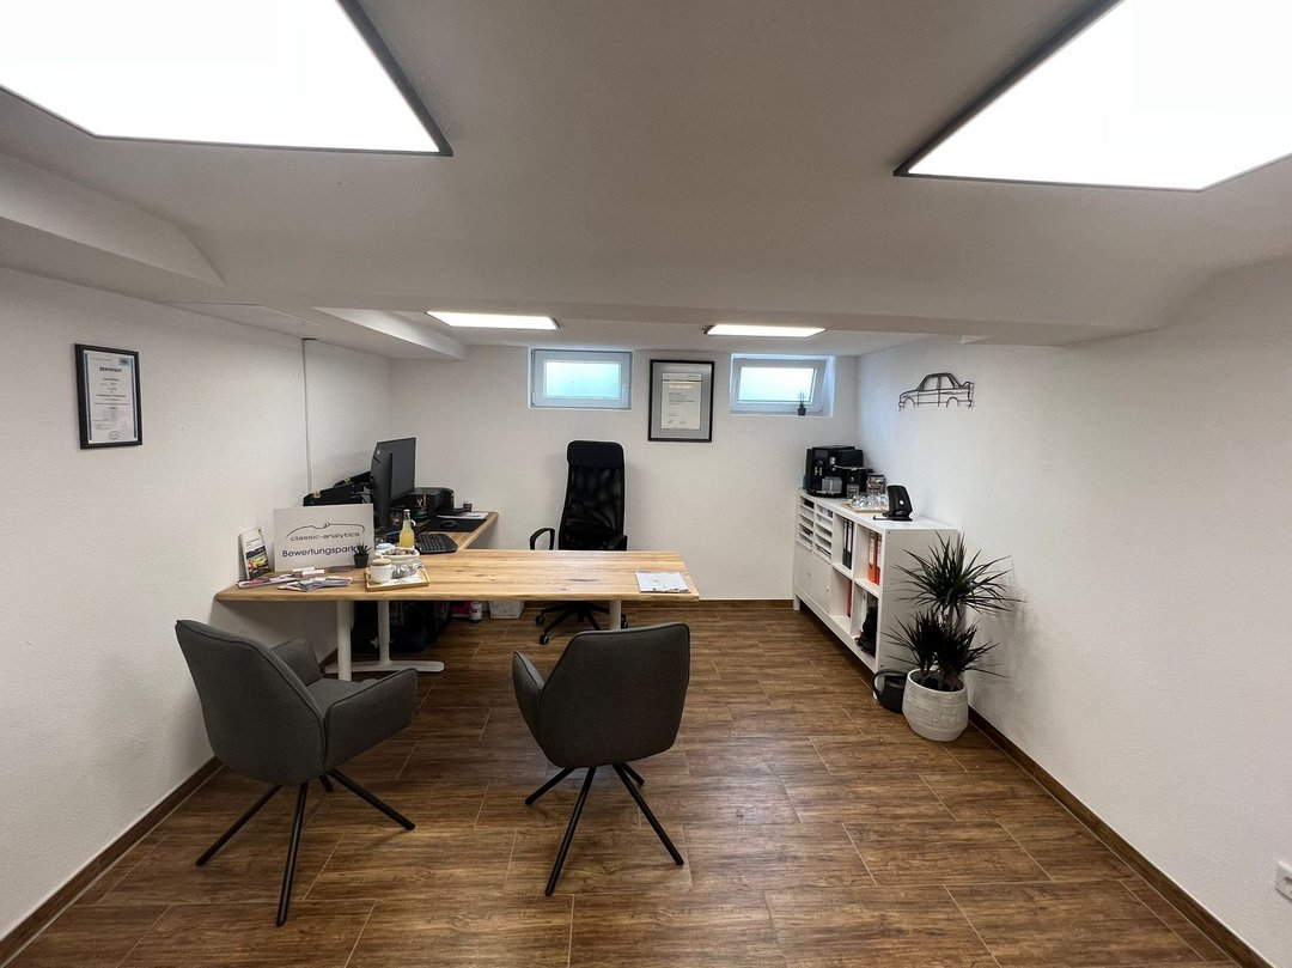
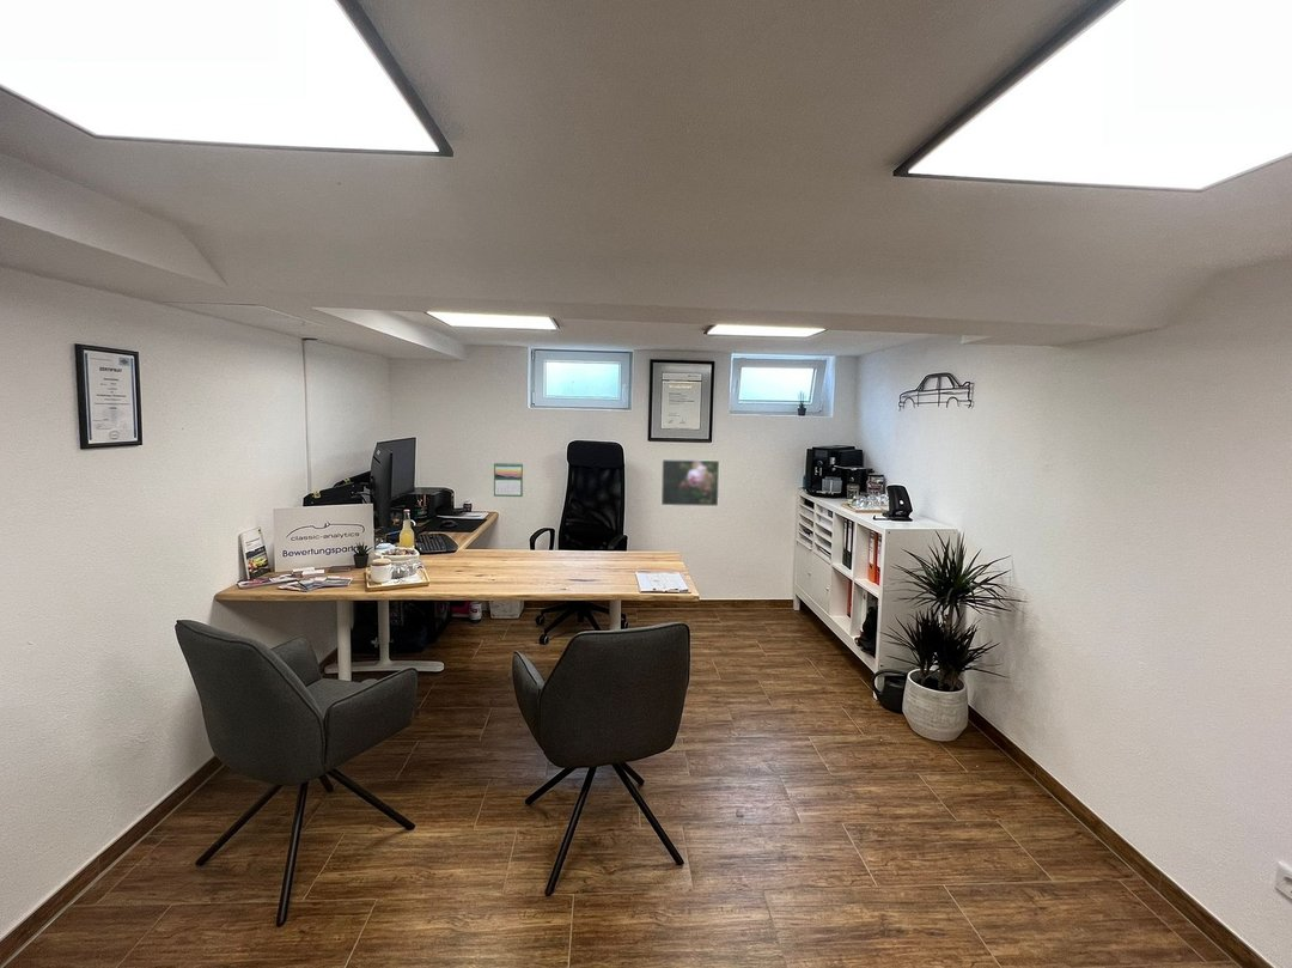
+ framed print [660,458,720,507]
+ calendar [493,461,524,498]
